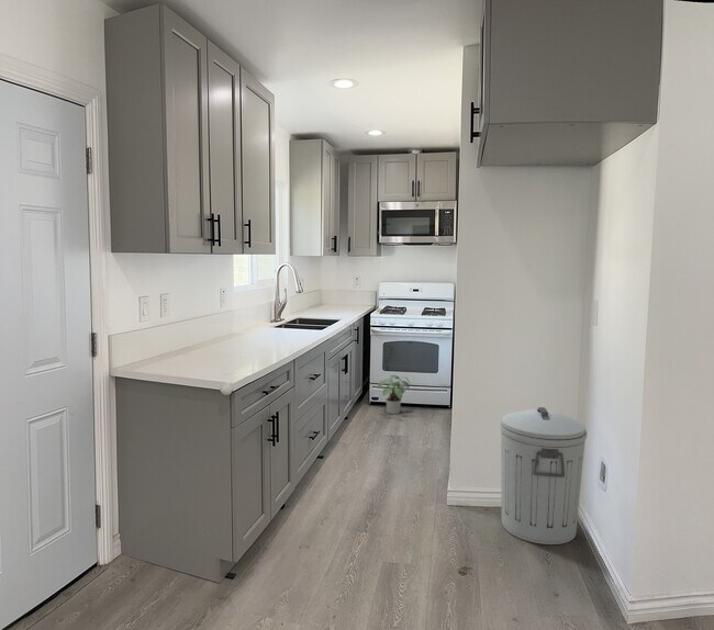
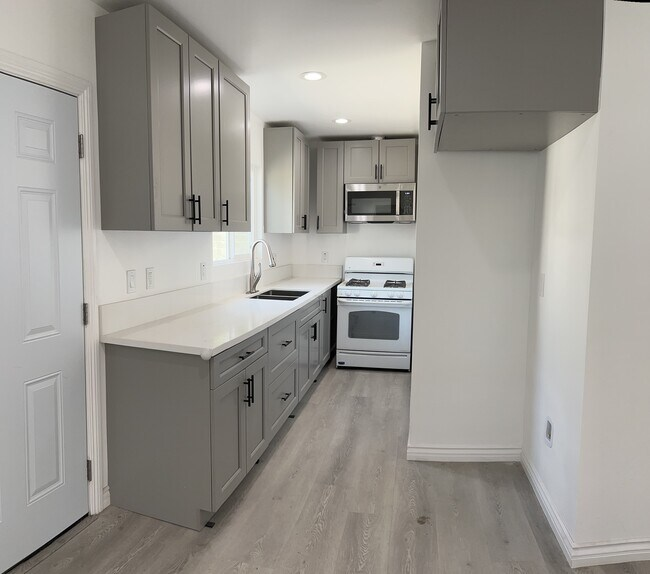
- potted plant [377,374,412,415]
- trash can [499,406,588,545]
